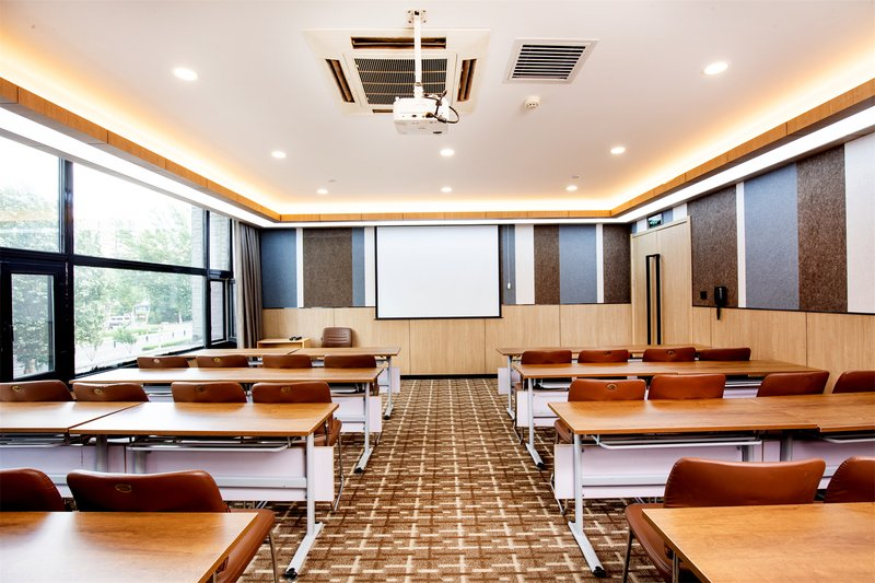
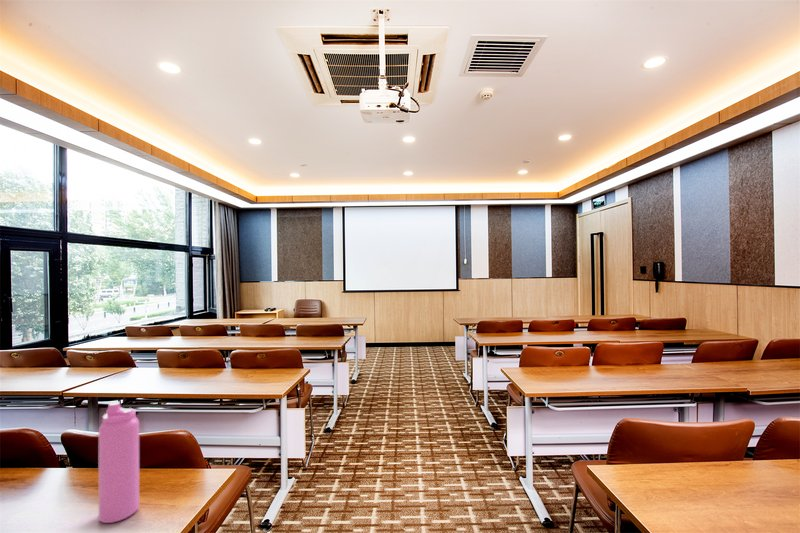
+ water bottle [98,400,140,524]
